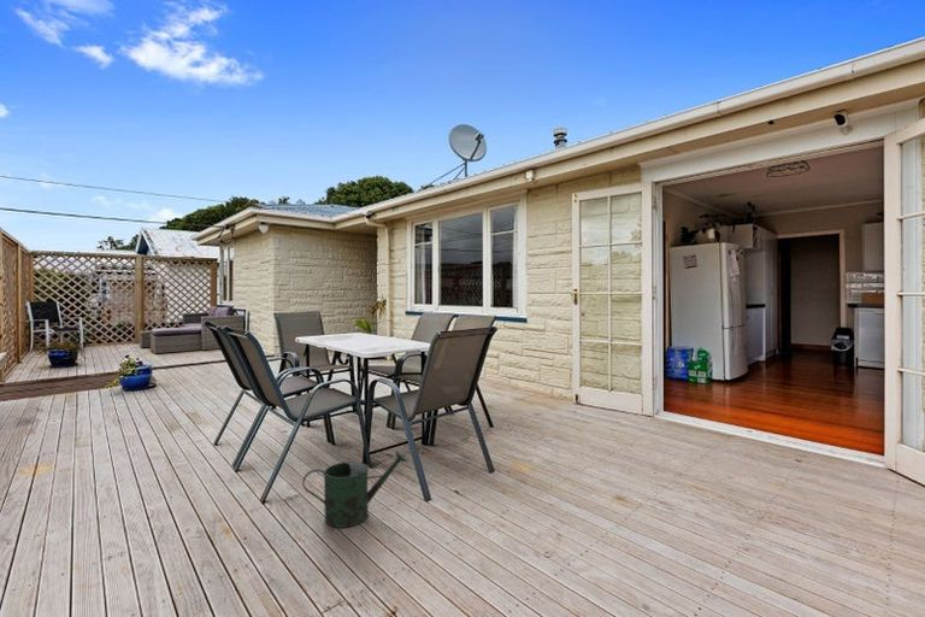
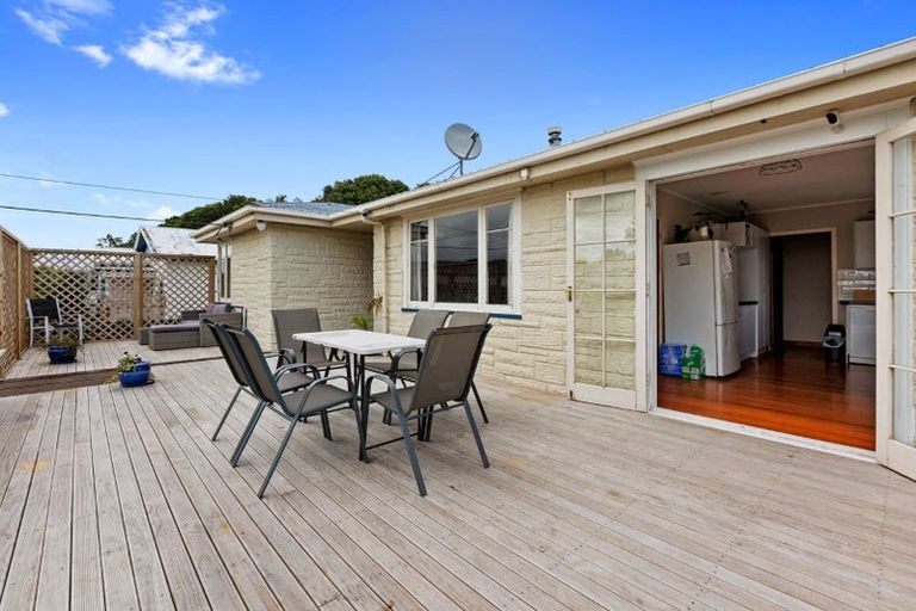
- watering can [301,449,410,529]
